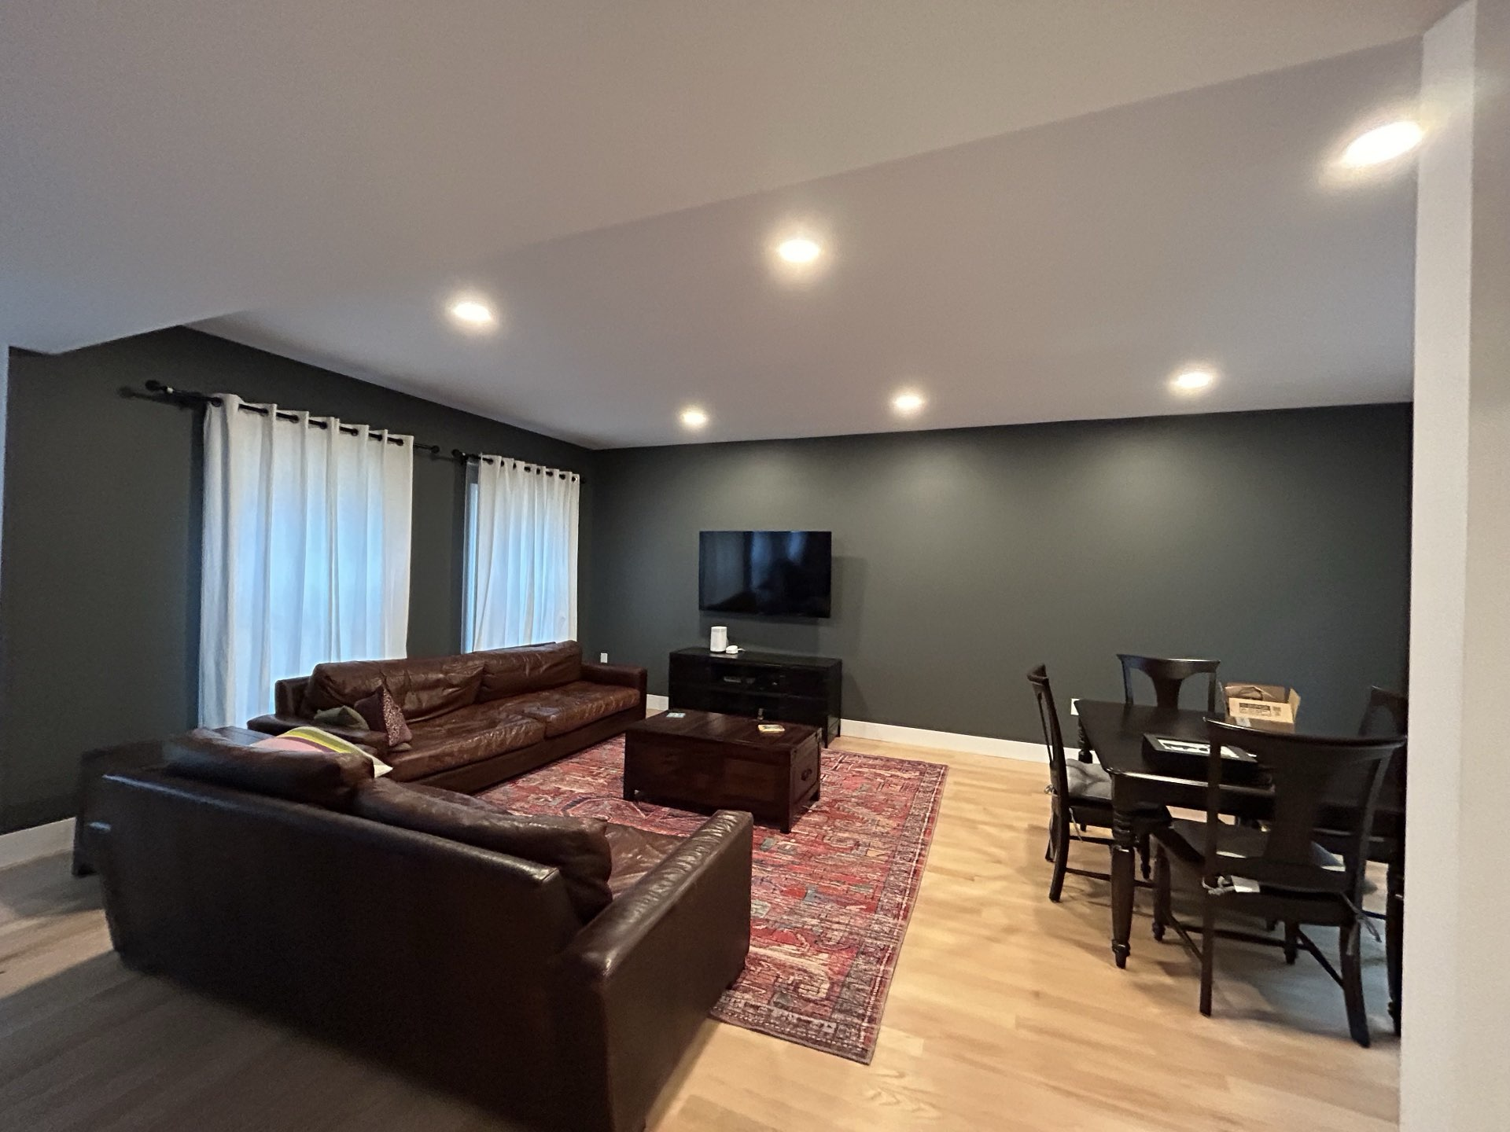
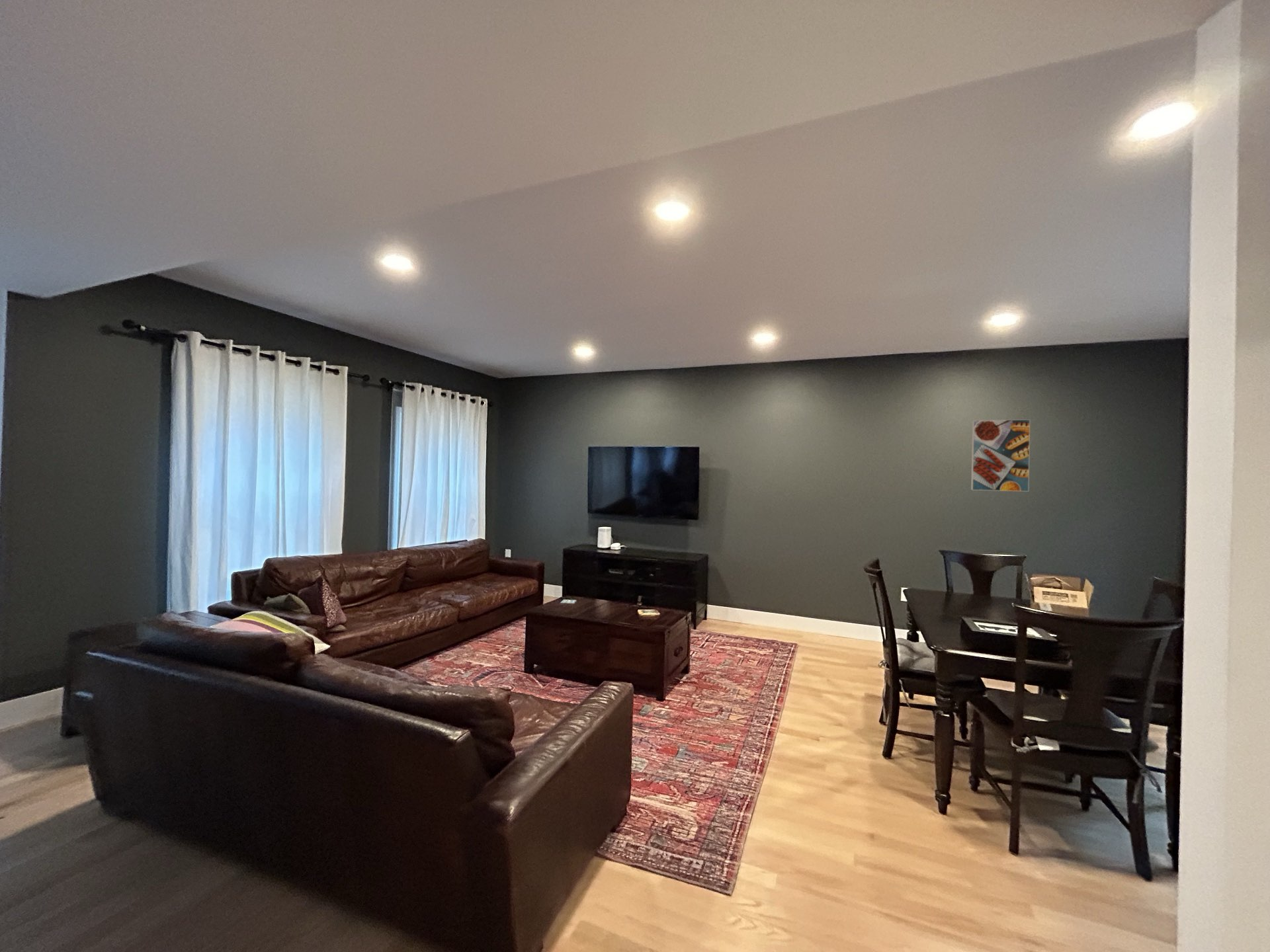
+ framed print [970,418,1031,492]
